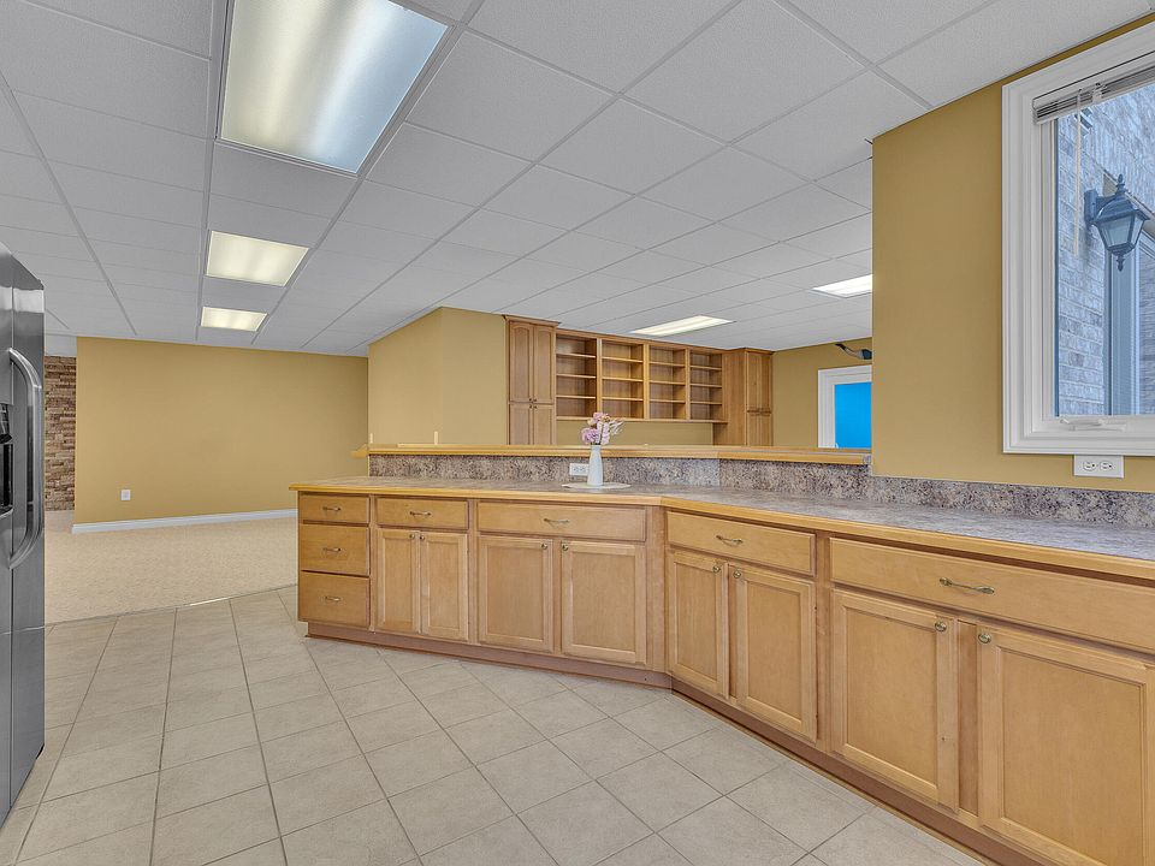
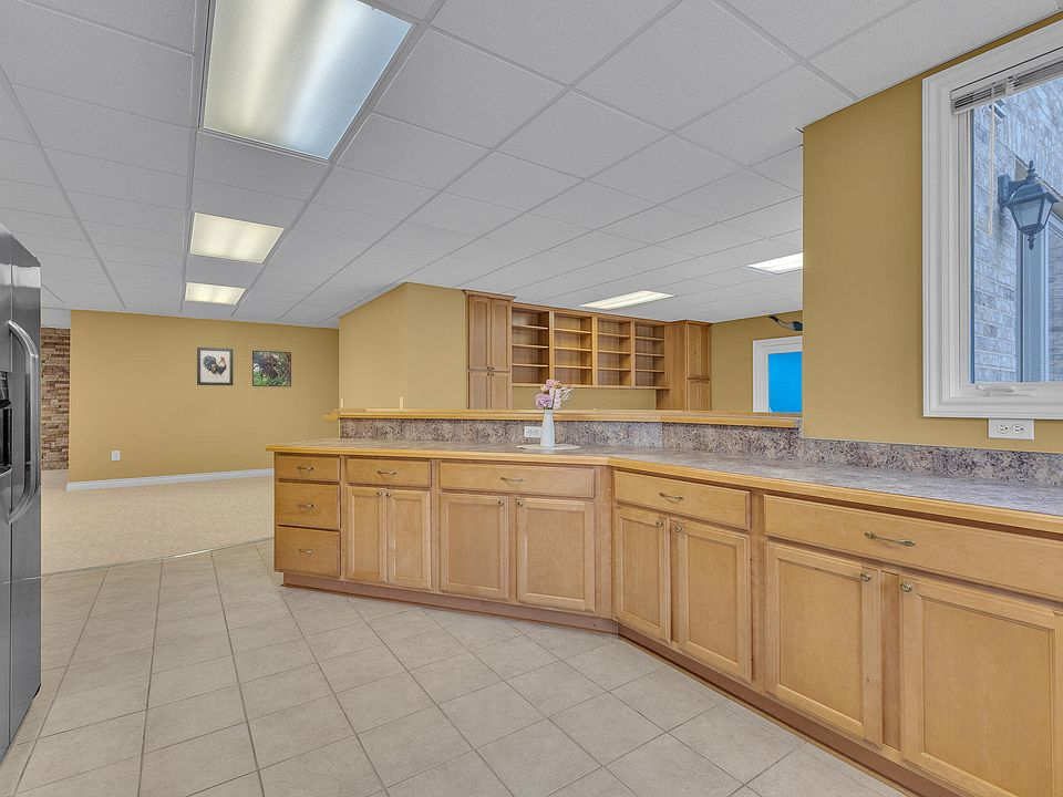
+ wall art [196,346,235,386]
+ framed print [251,350,292,387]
